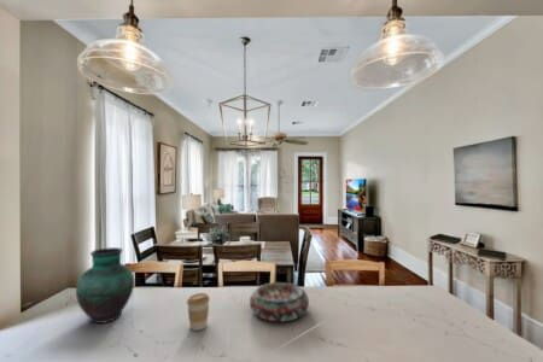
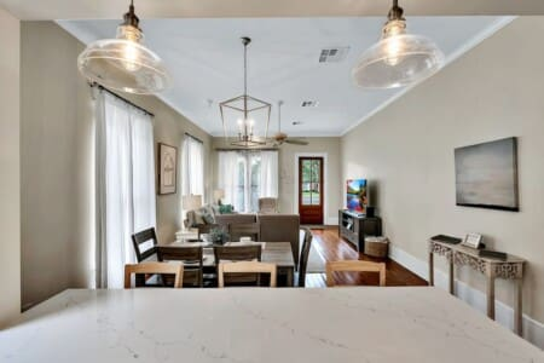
- decorative bowl [249,281,310,322]
- coffee cup [186,292,211,332]
- vase [75,246,135,325]
